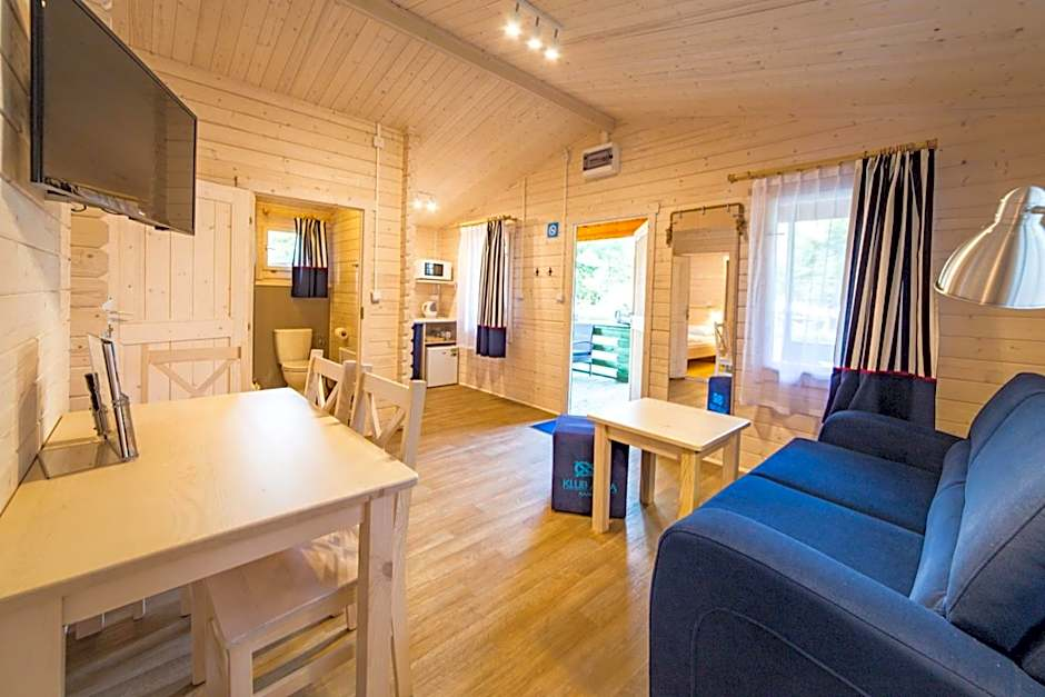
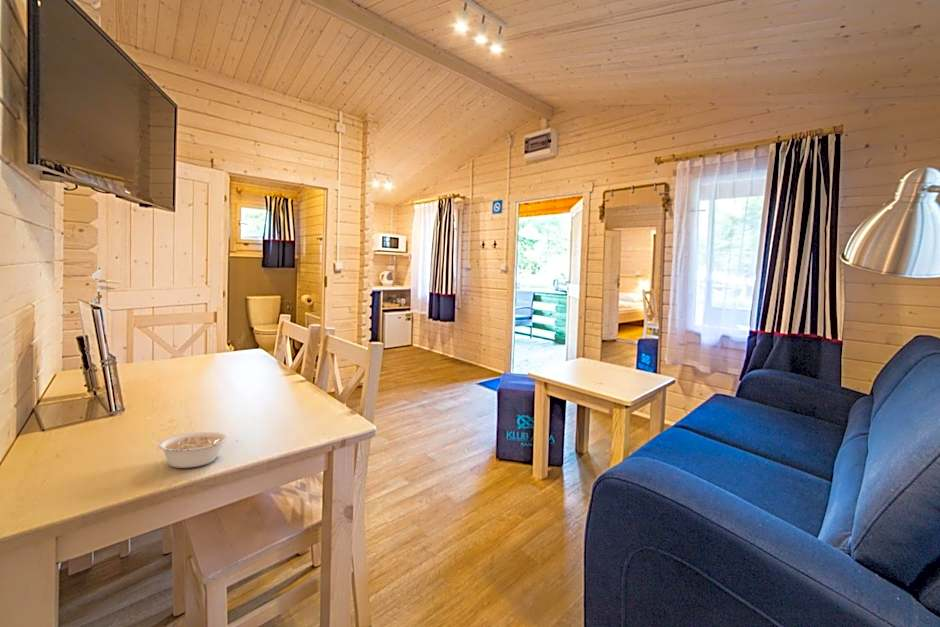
+ legume [156,431,229,469]
